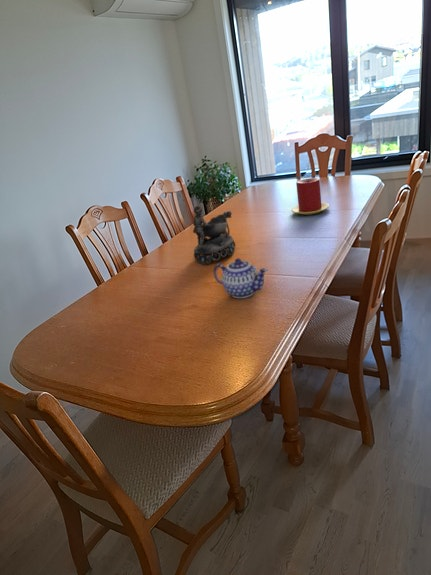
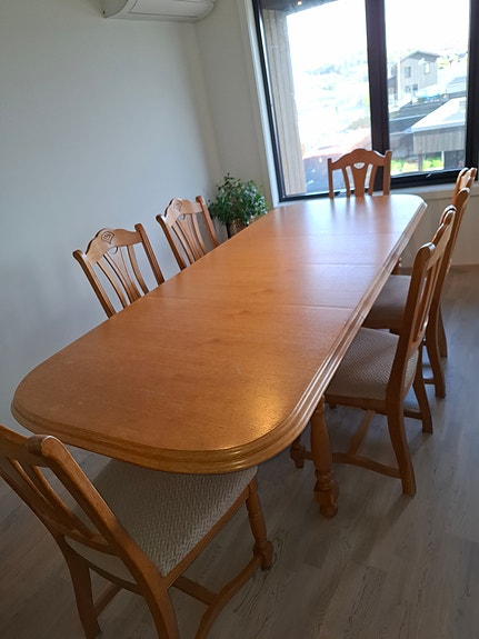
- decorative bowl [192,205,236,266]
- candle [291,177,330,216]
- teapot [213,257,269,299]
